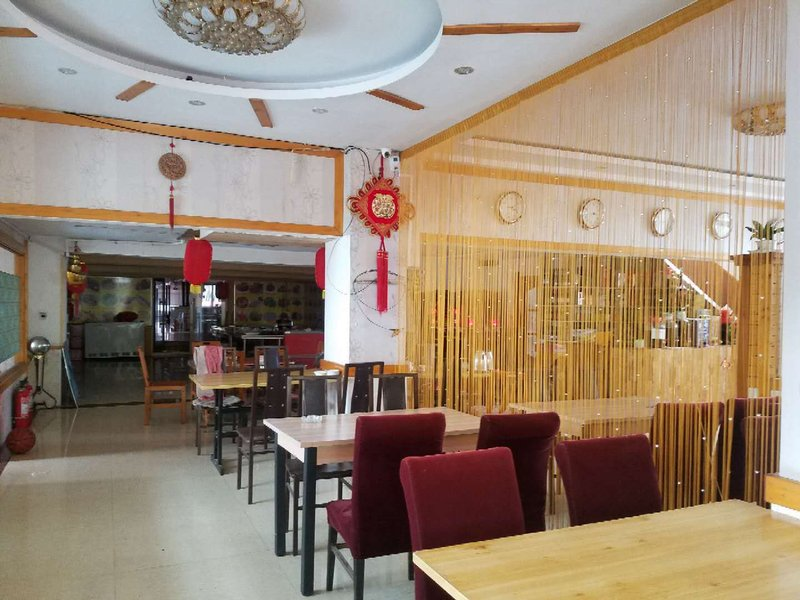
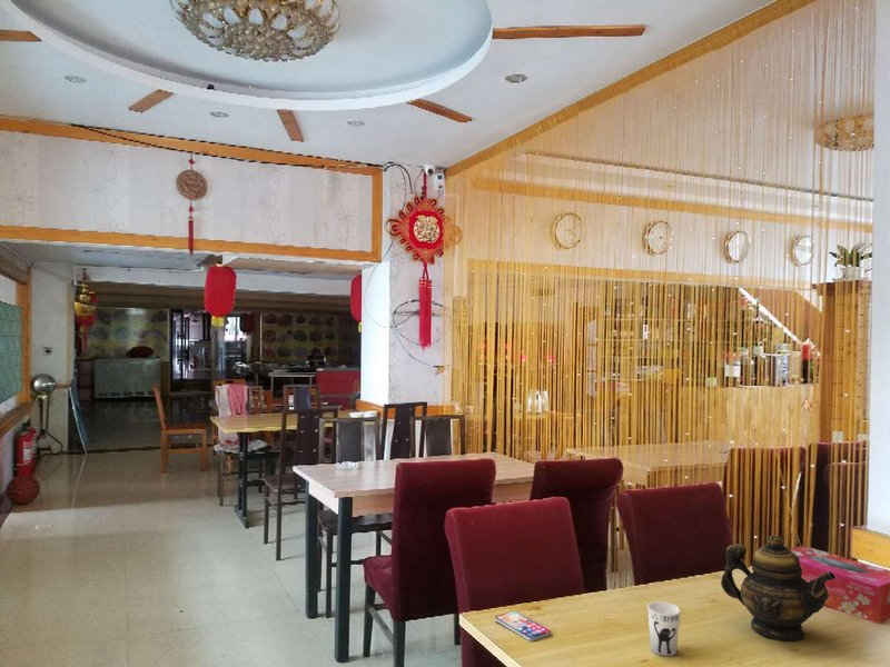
+ smartphone [494,610,552,643]
+ tissue box [789,545,890,625]
+ teapot [720,534,835,643]
+ cup [646,600,682,657]
